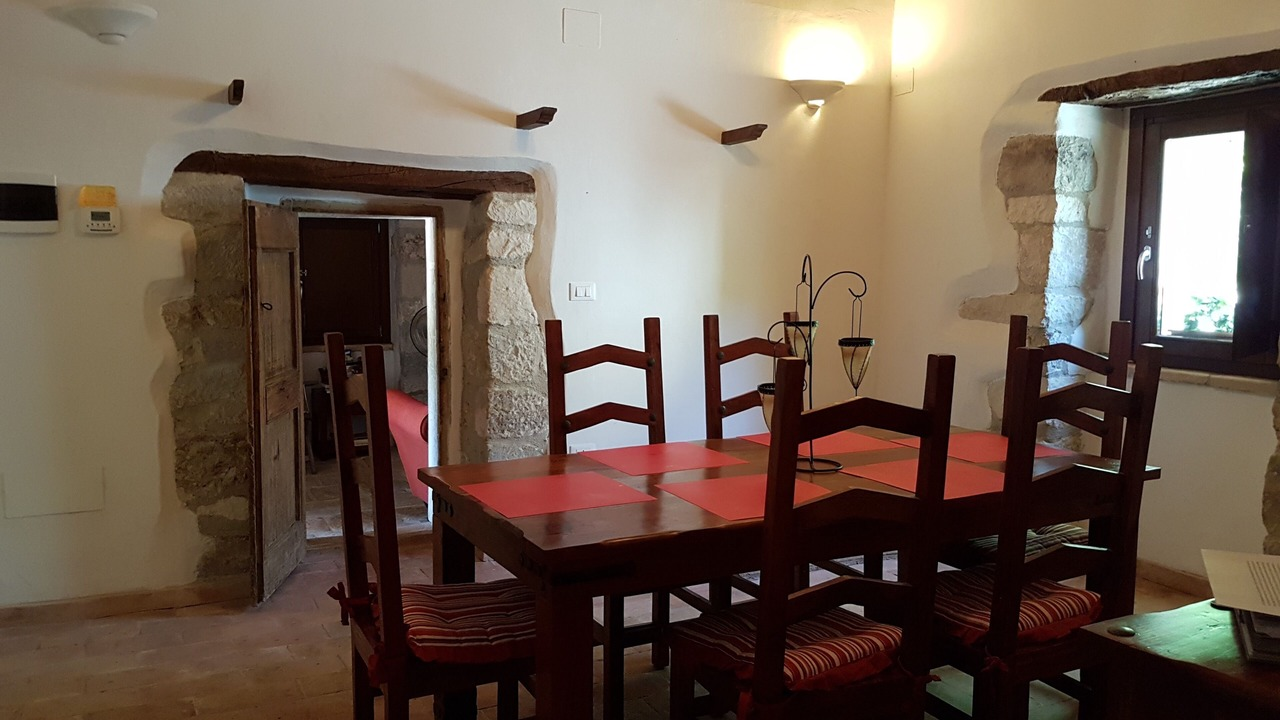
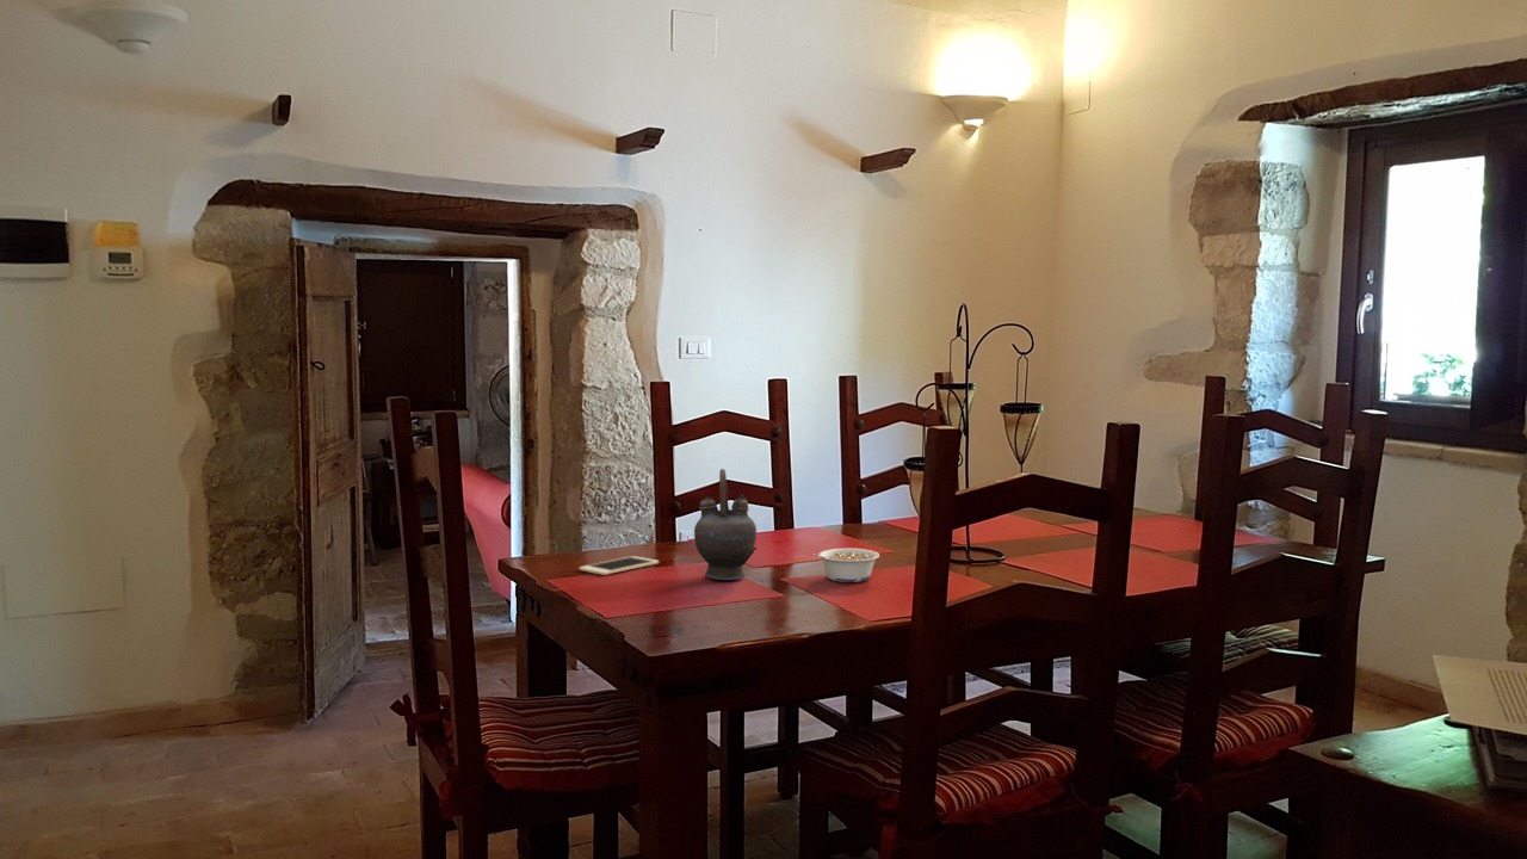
+ cell phone [579,555,660,576]
+ legume [811,548,880,583]
+ teapot [693,468,758,581]
